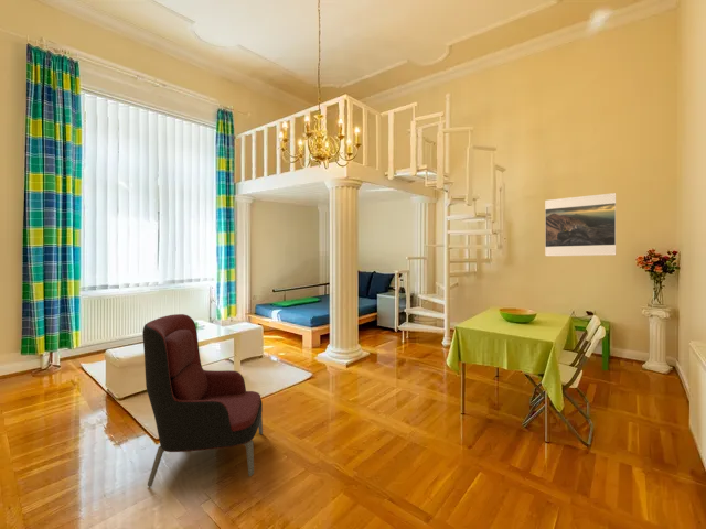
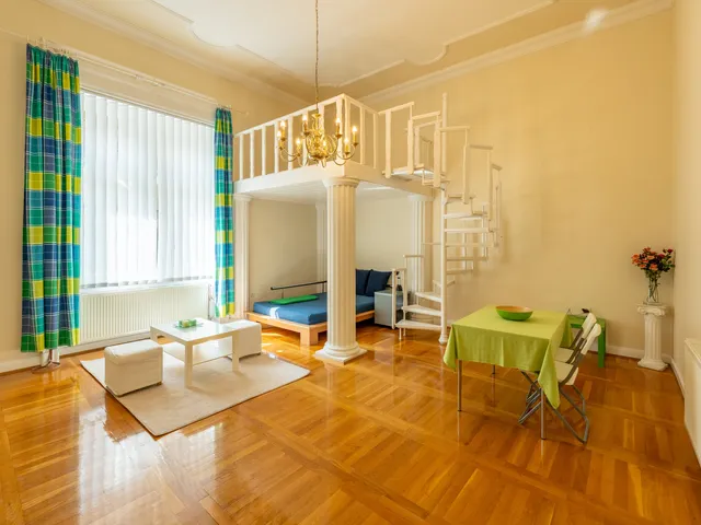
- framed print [544,192,617,257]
- armchair [141,313,264,488]
